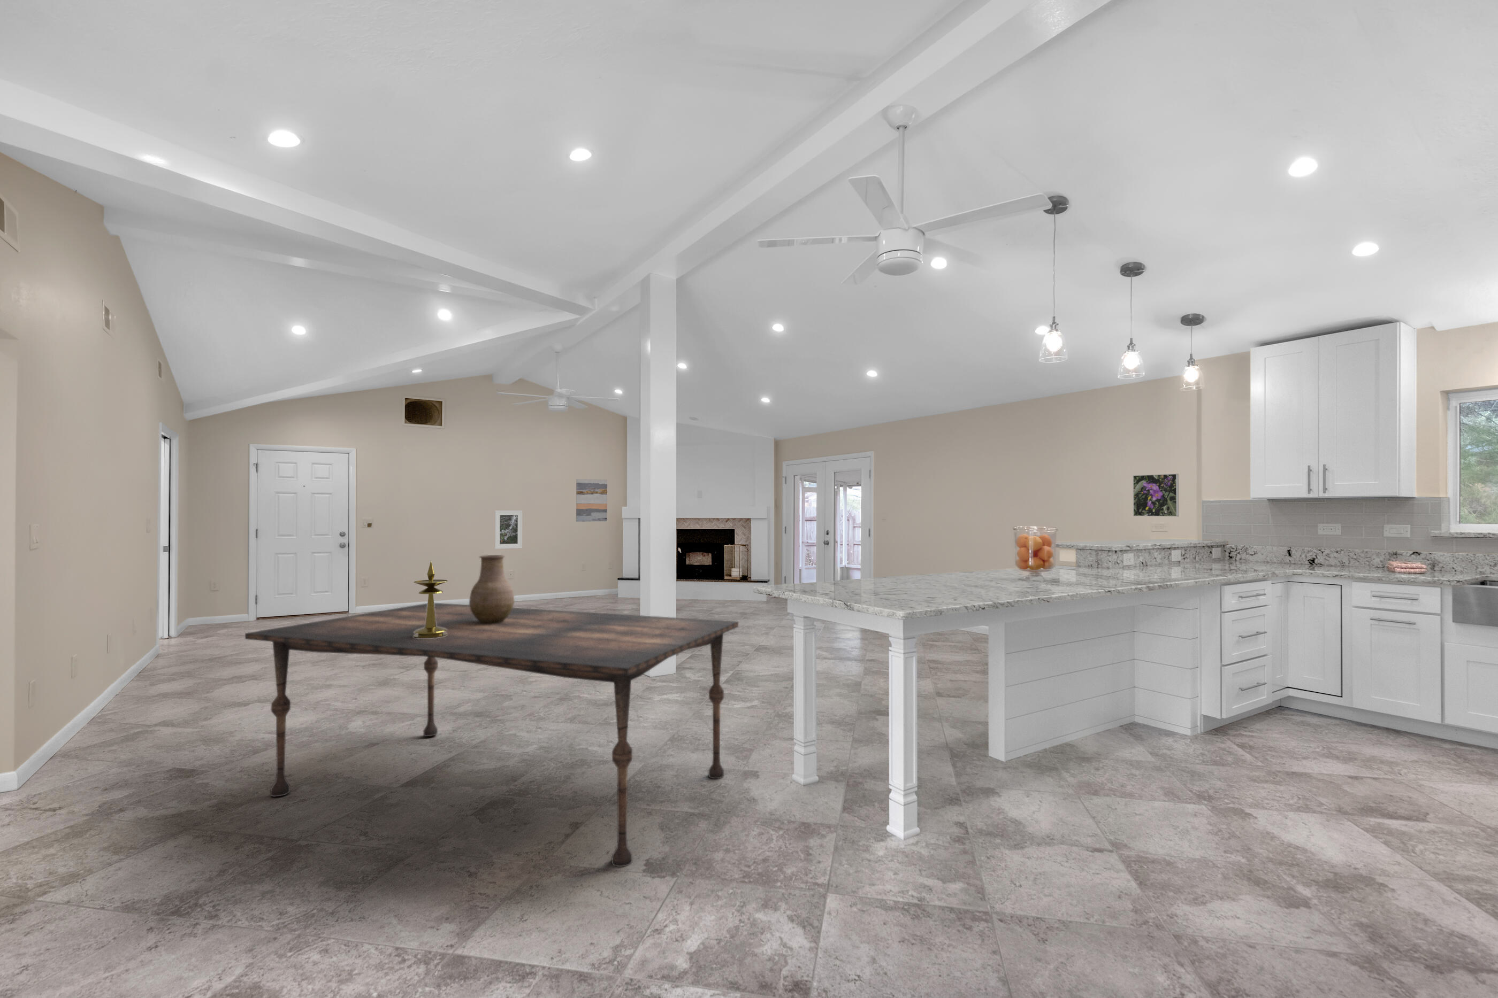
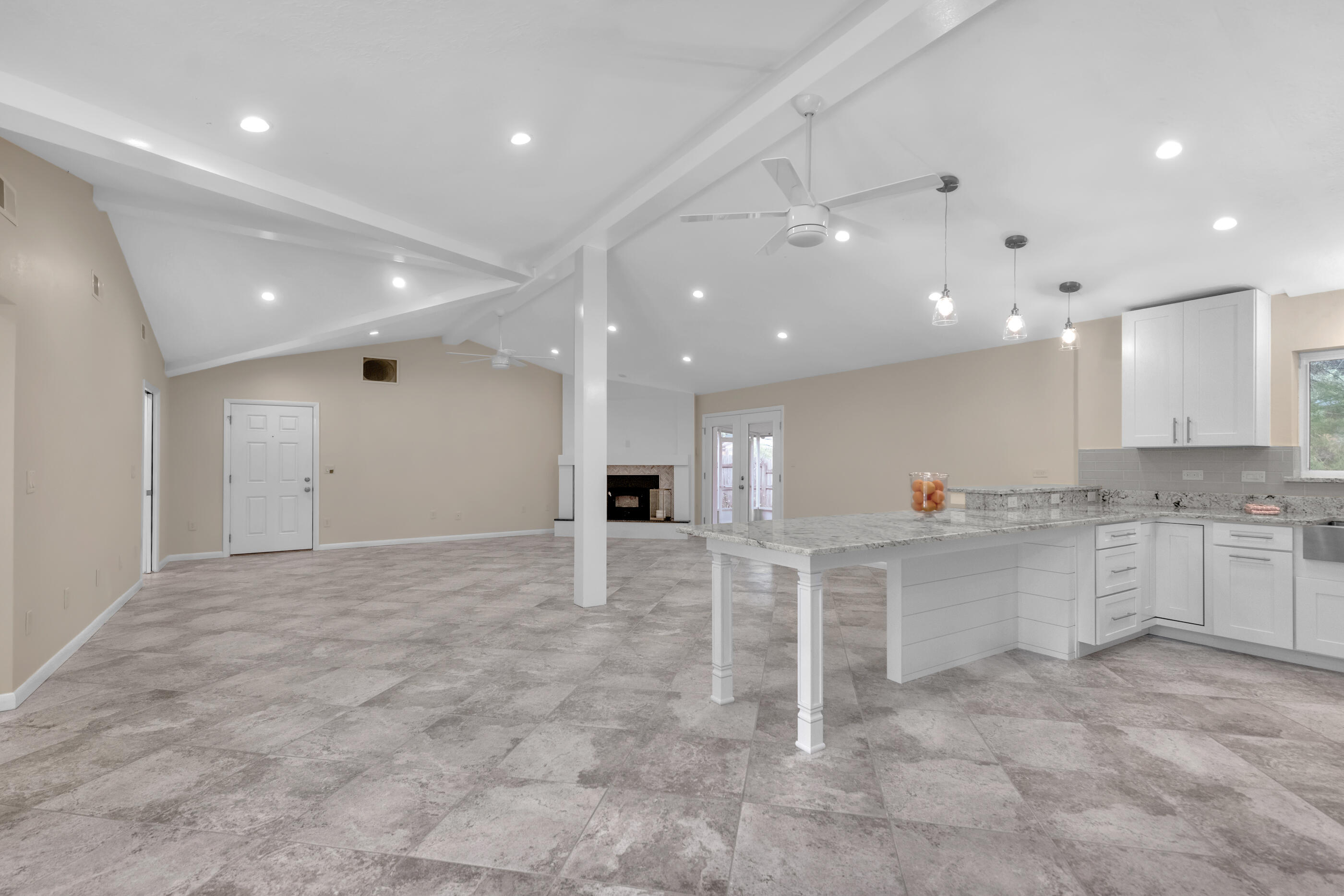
- vase [468,555,515,624]
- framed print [495,510,523,549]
- candlestick [414,560,448,638]
- wall art [575,479,607,522]
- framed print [1132,473,1179,517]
- dining table [244,603,739,868]
